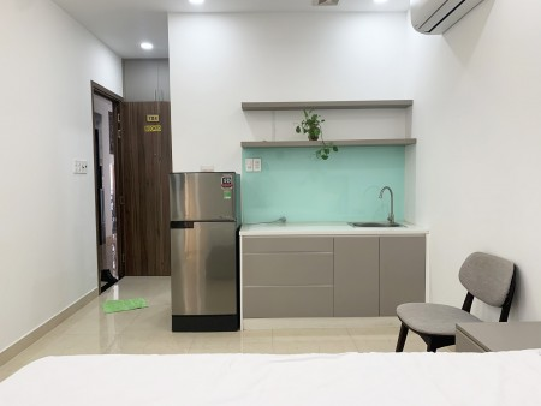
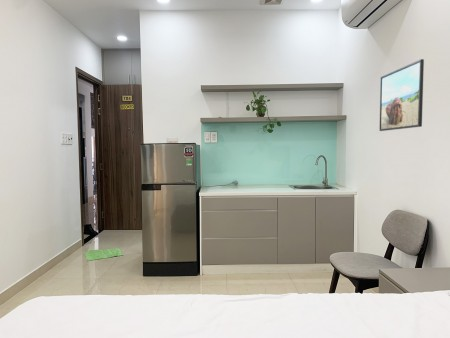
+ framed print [379,58,425,132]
